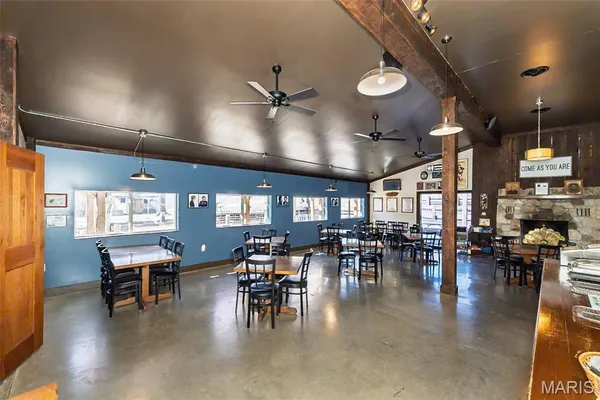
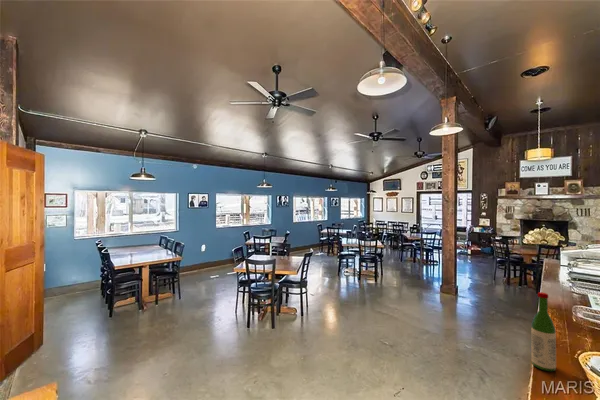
+ wine bottle [530,291,557,372]
